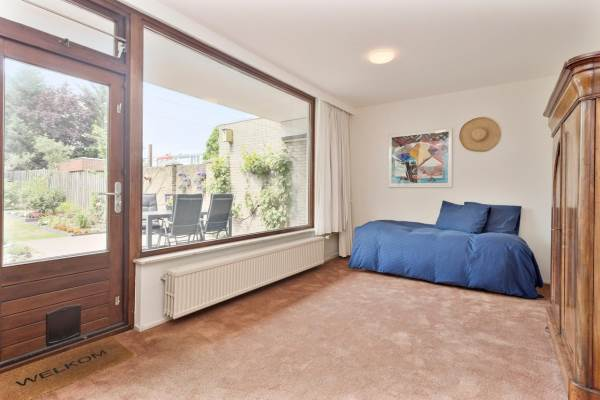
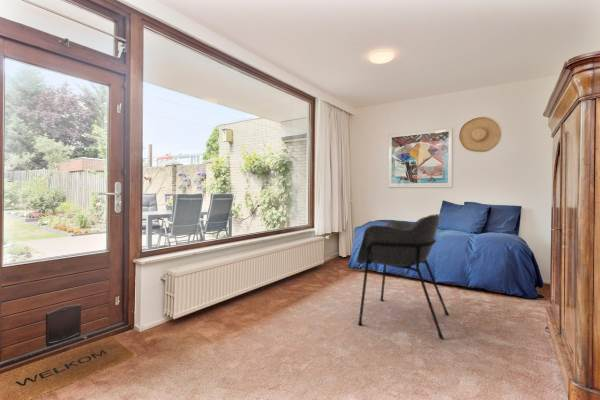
+ armchair [356,213,450,340]
